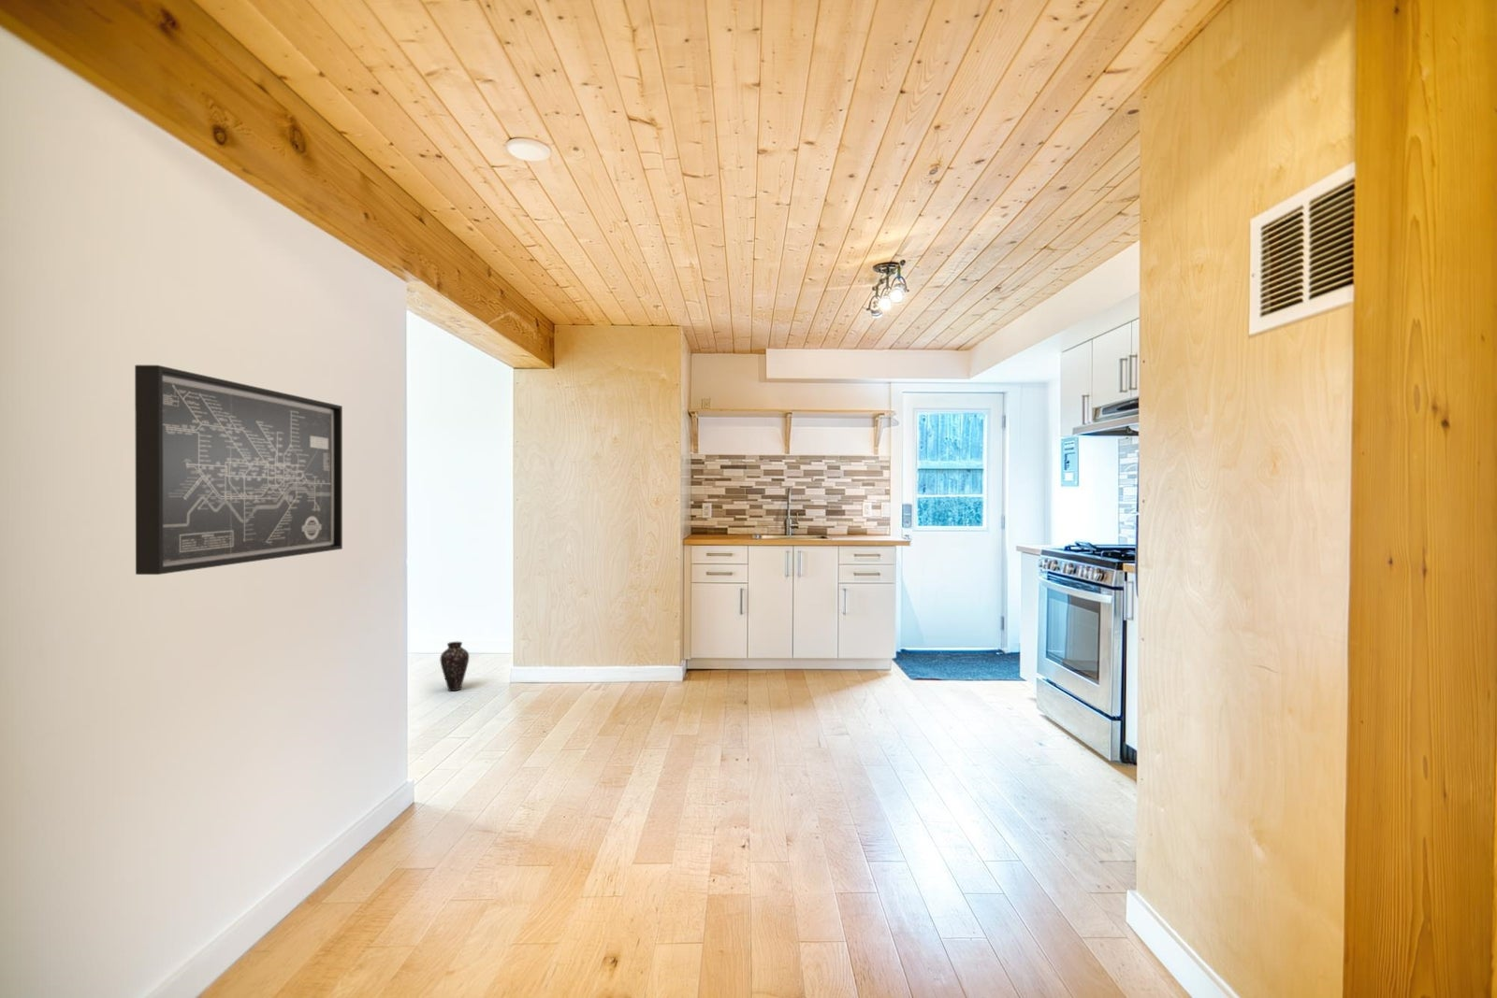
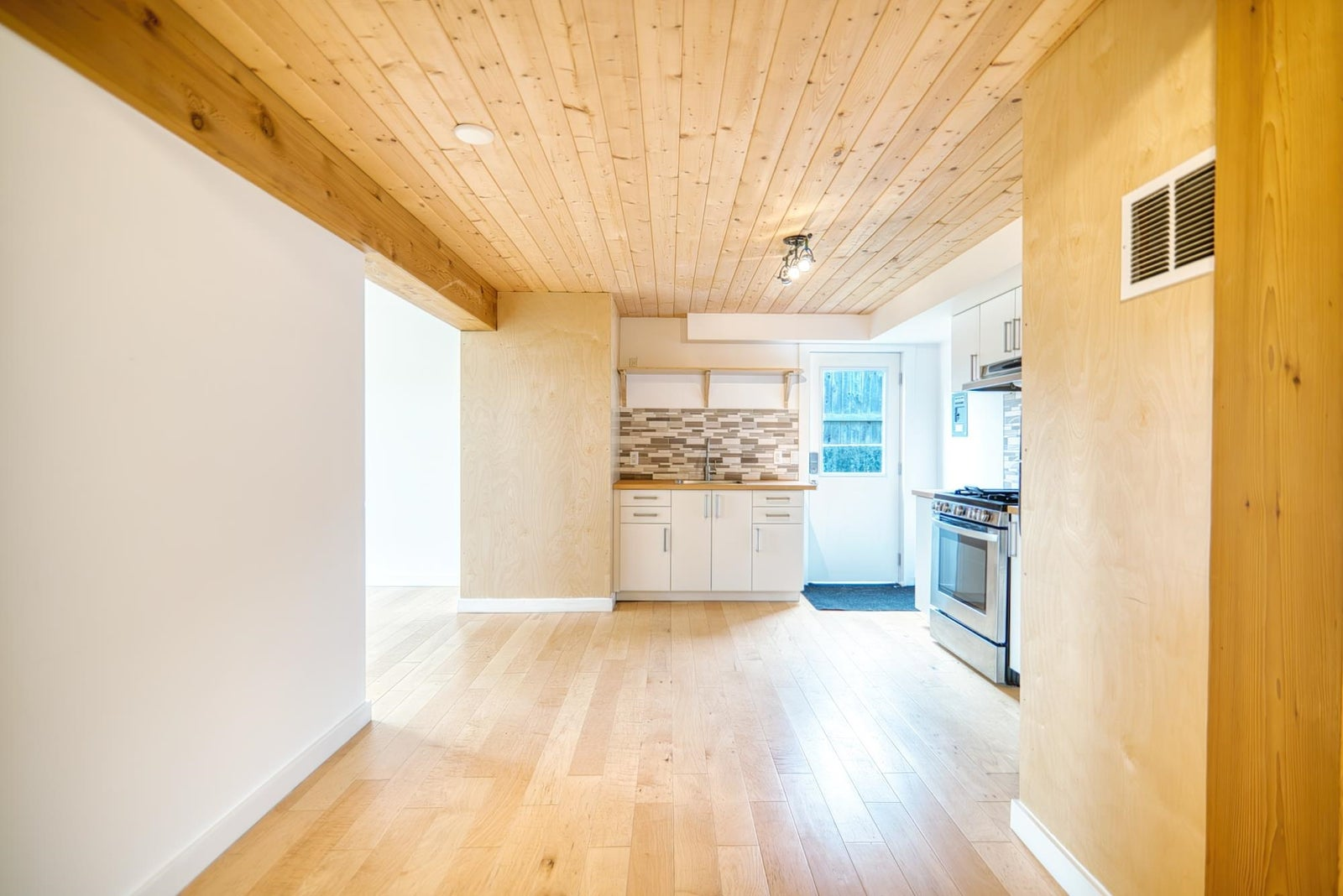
- wall art [134,364,343,576]
- vase [439,642,469,692]
